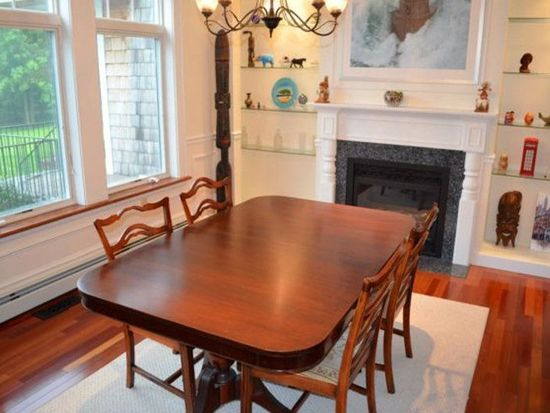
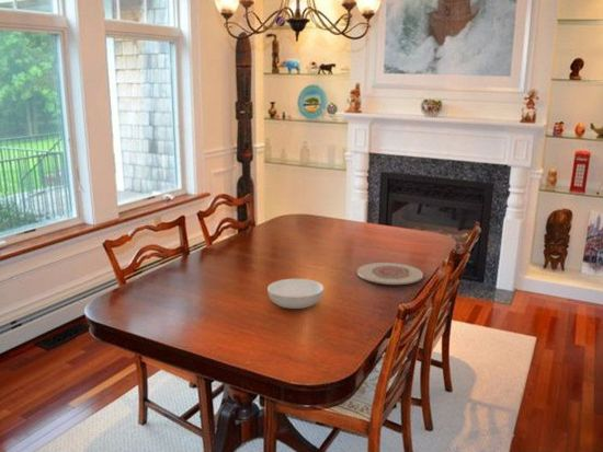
+ plate [356,262,424,286]
+ serving bowl [266,278,325,310]
